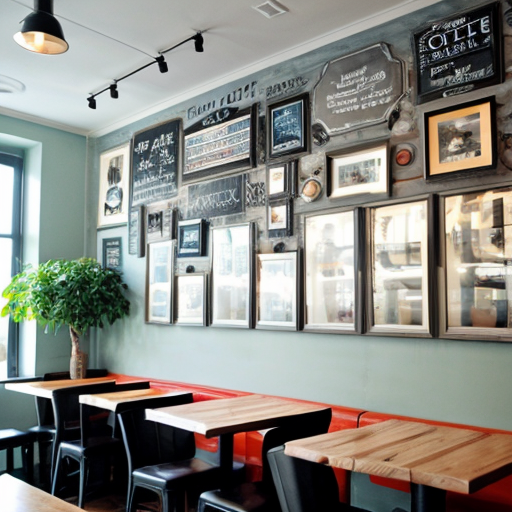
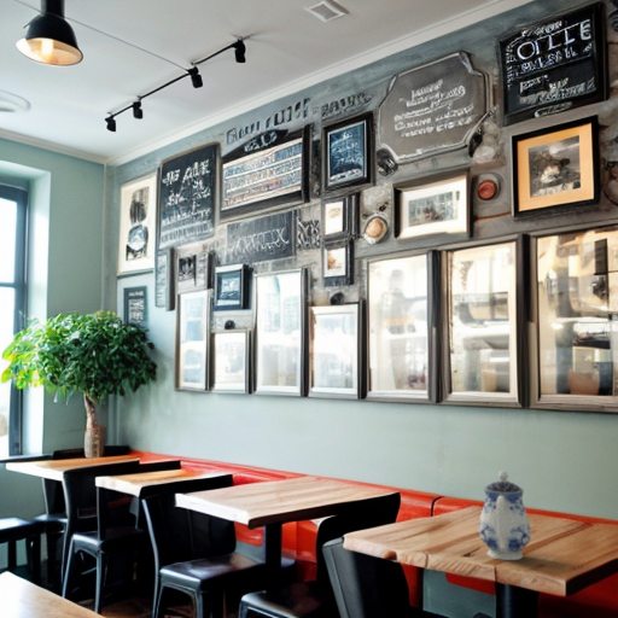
+ teapot [478,470,532,561]
